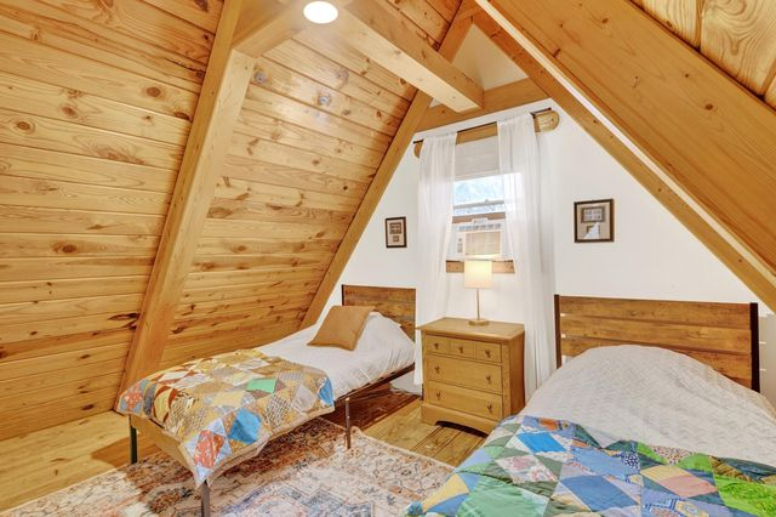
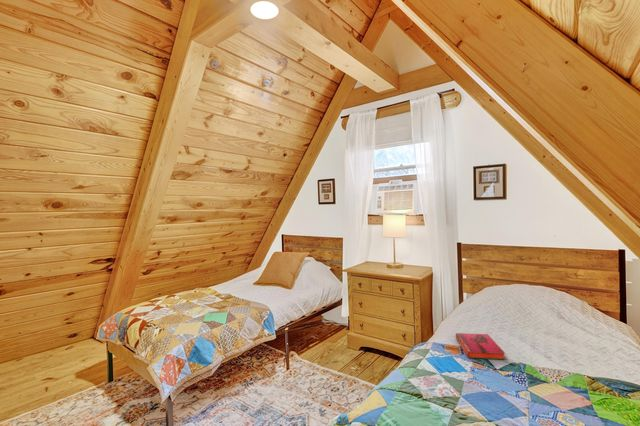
+ hardback book [455,332,506,360]
